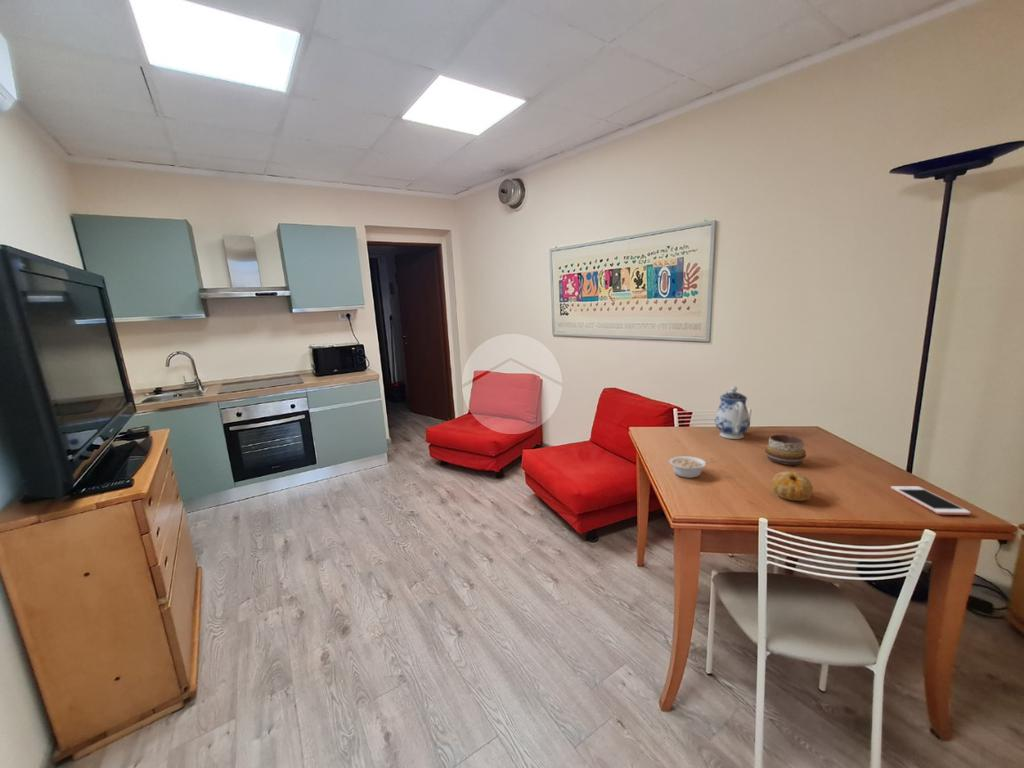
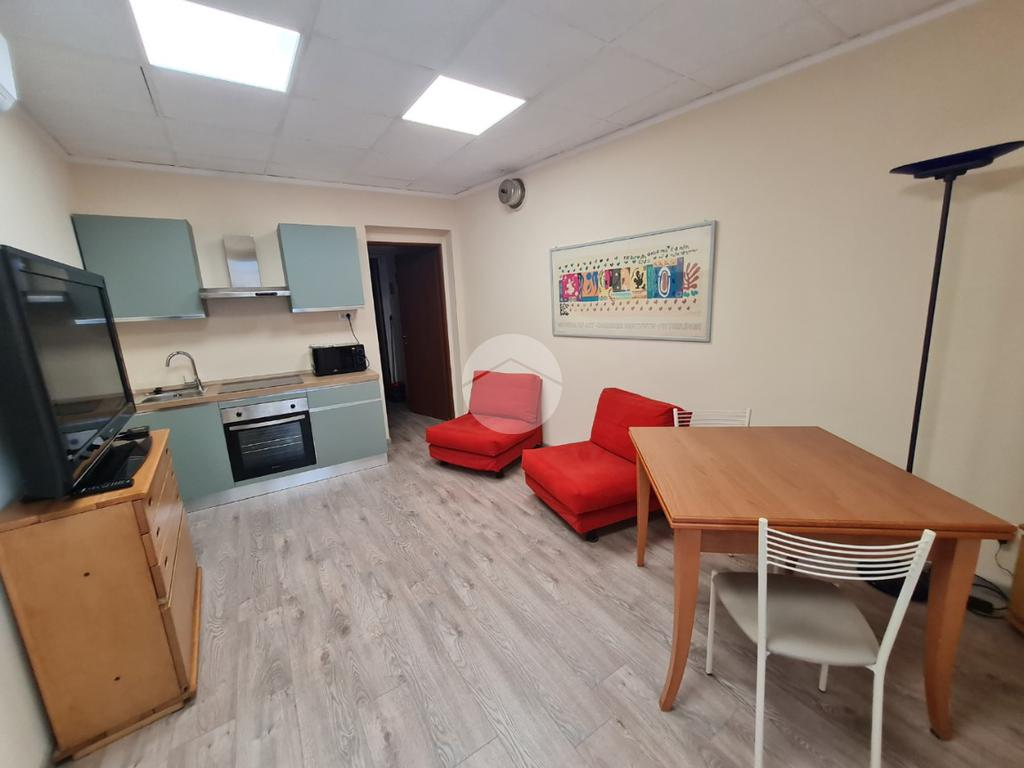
- cell phone [890,485,972,516]
- legume [668,455,715,479]
- teapot [714,385,751,440]
- fruit [770,470,814,502]
- decorative bowl [764,434,807,466]
